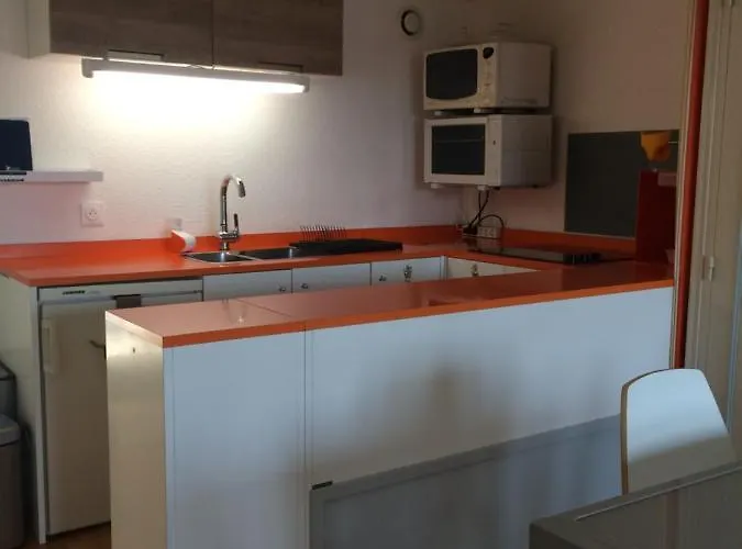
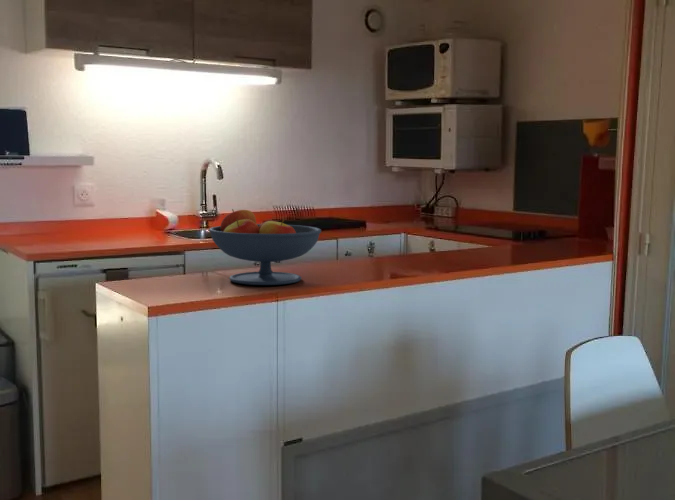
+ fruit bowl [208,208,322,286]
